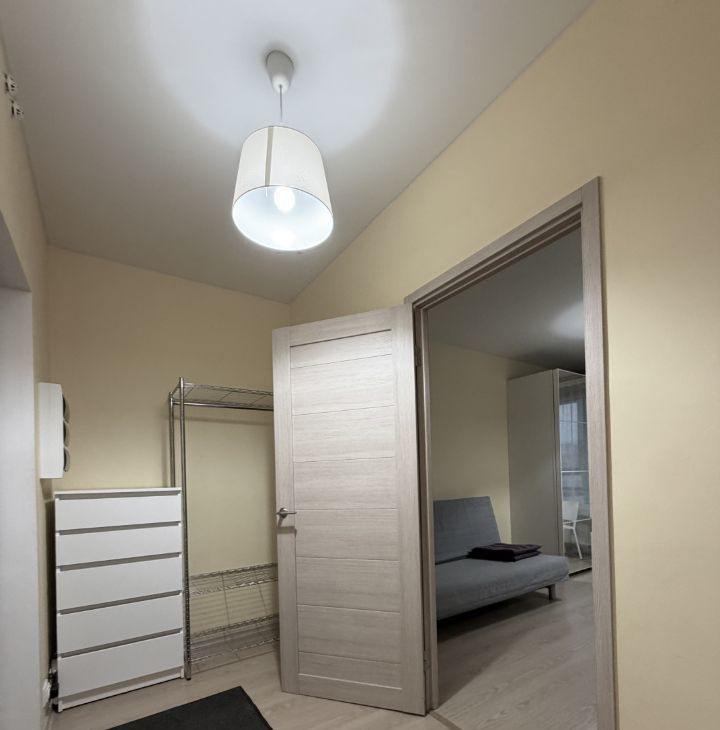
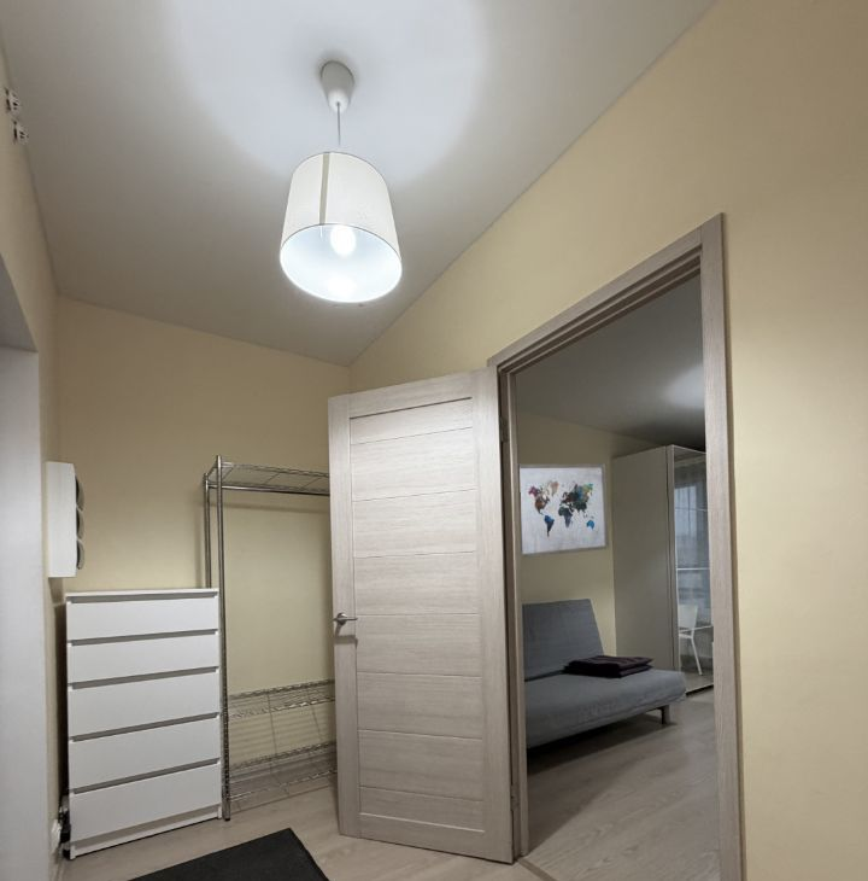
+ wall art [518,462,610,559]
